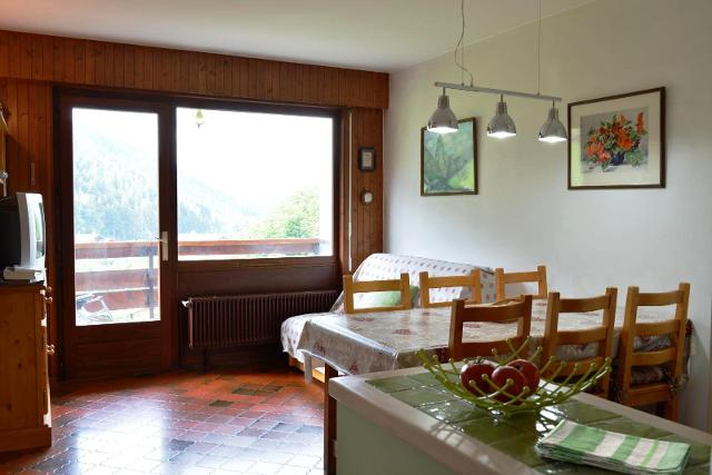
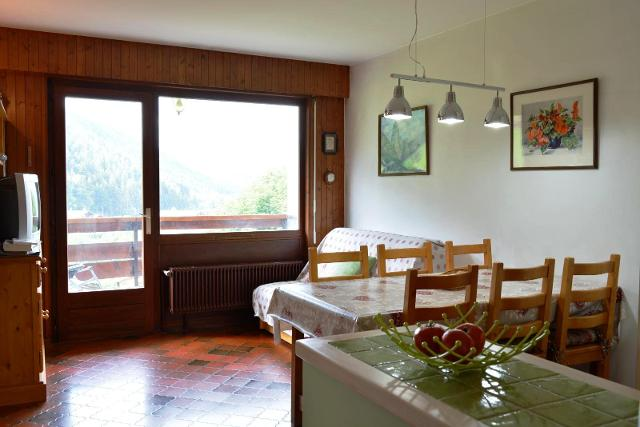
- dish towel [535,418,692,475]
